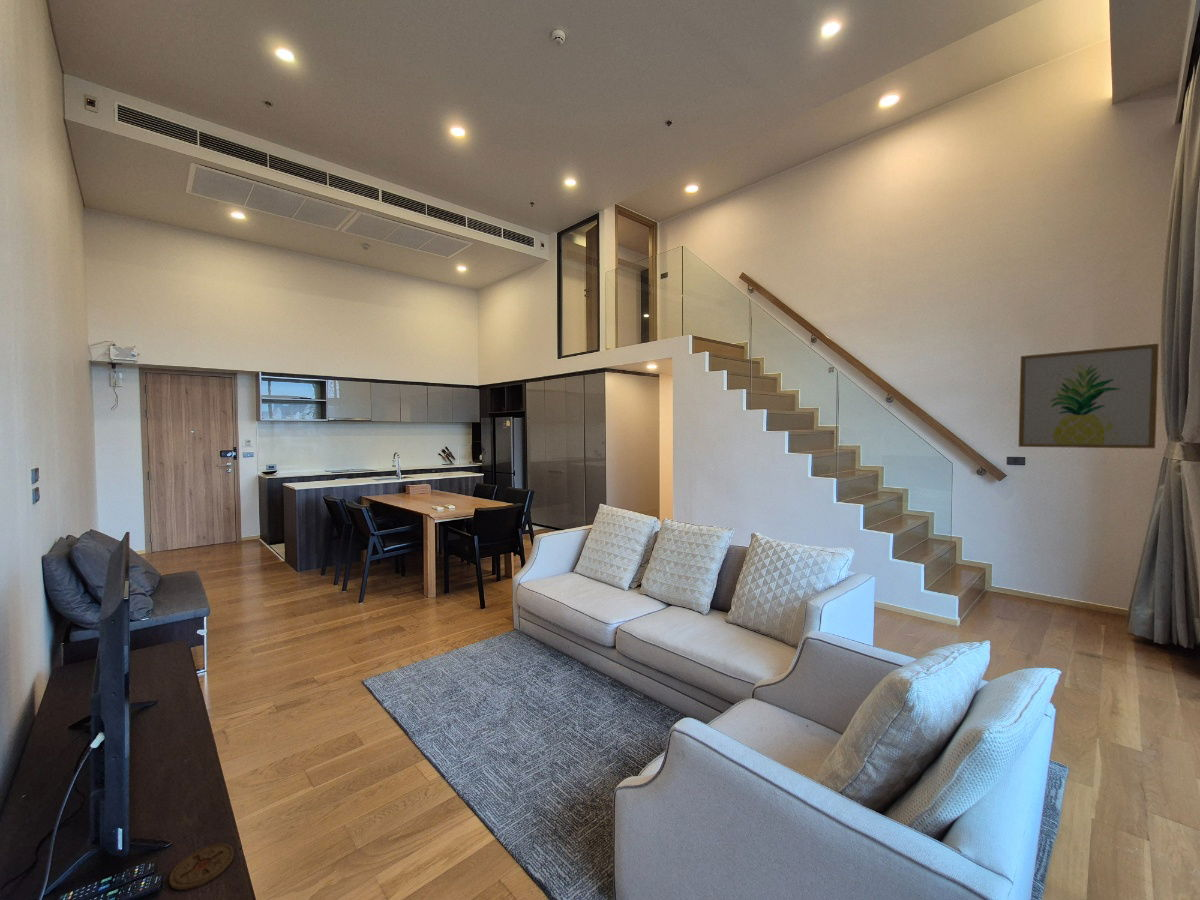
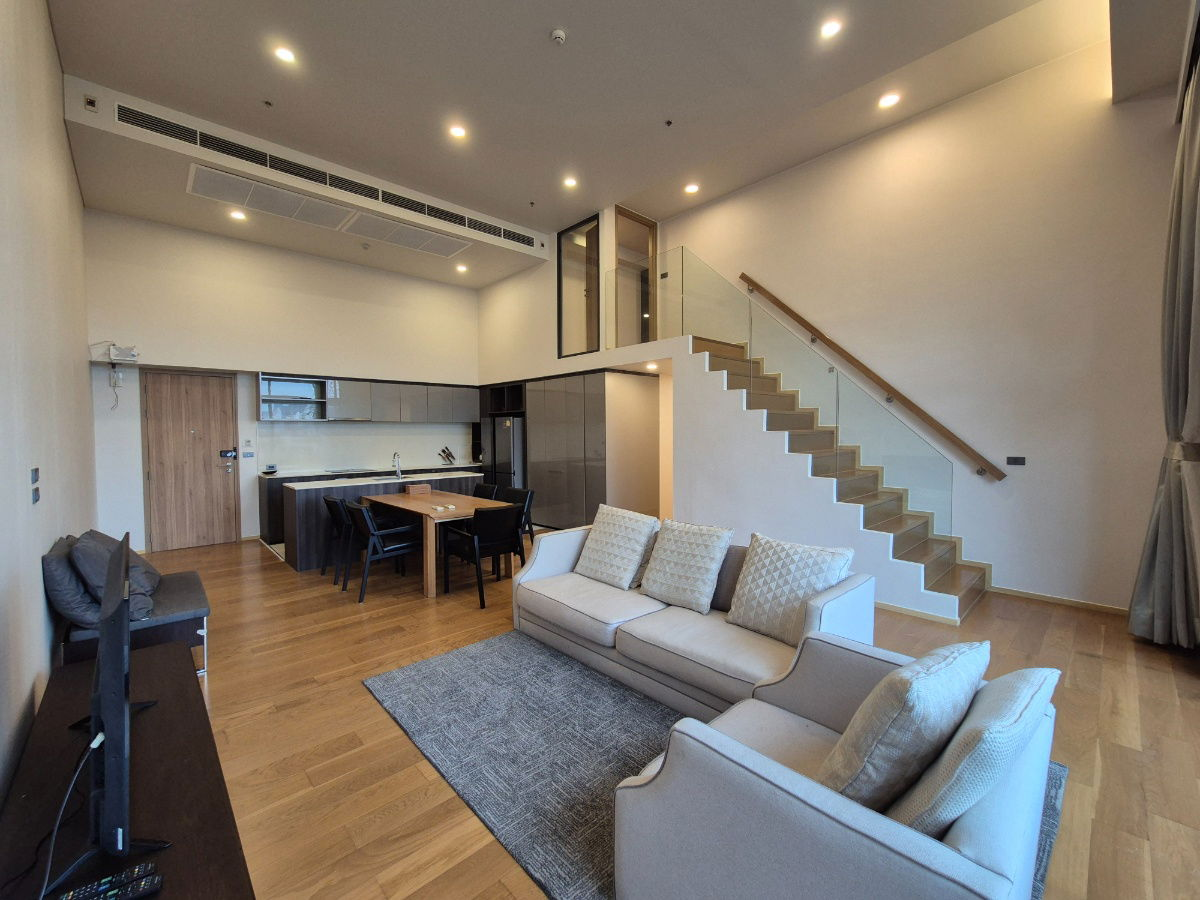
- wall art [1018,343,1160,449]
- coaster [168,843,235,891]
